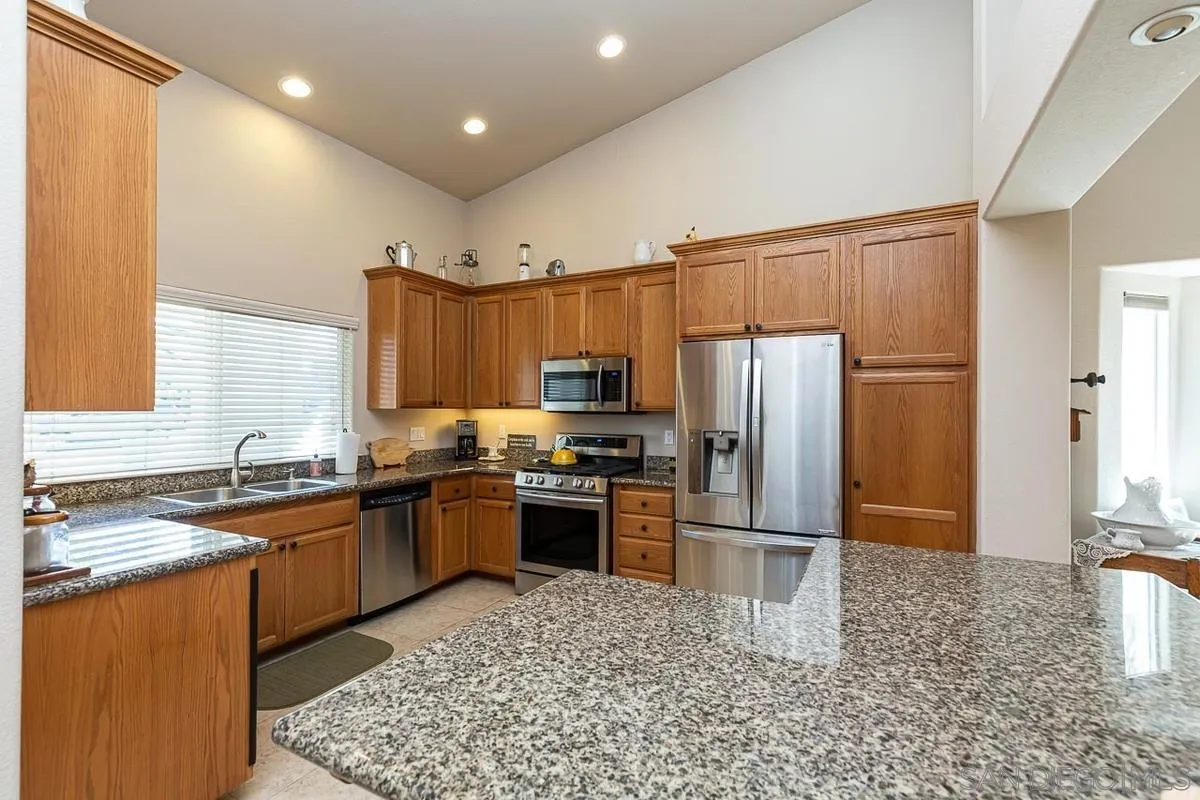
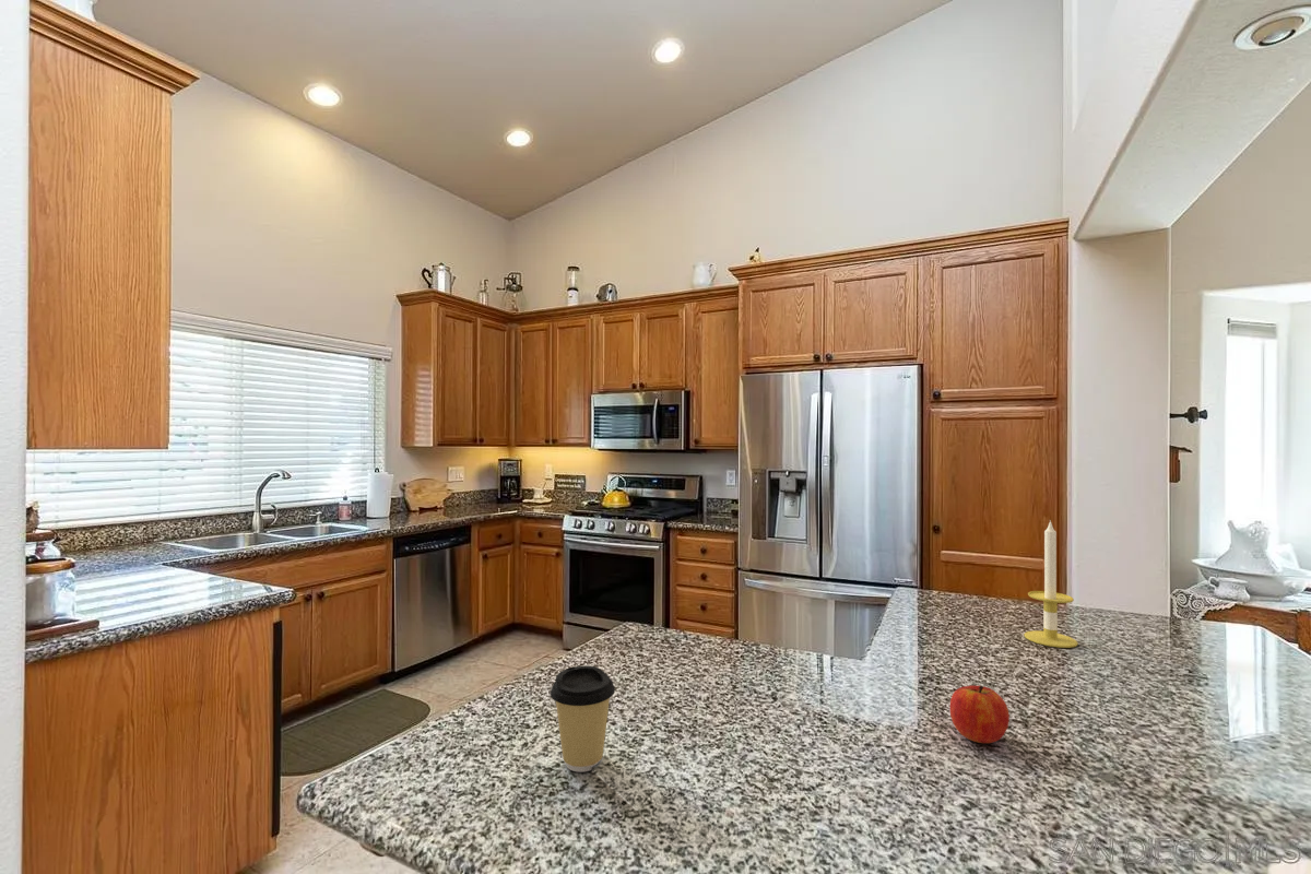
+ coffee cup [550,665,616,773]
+ fruit [949,685,1011,744]
+ candle [1023,519,1079,649]
